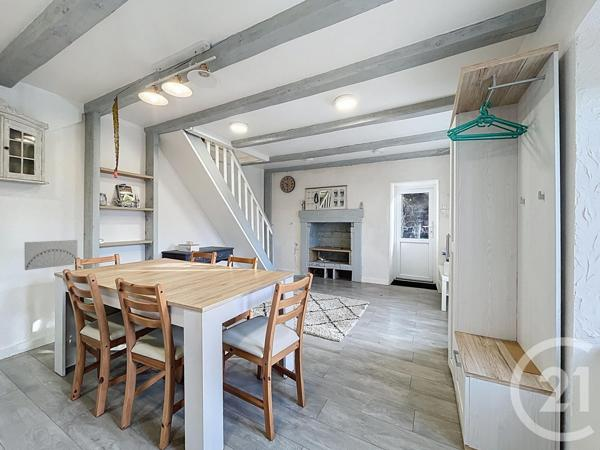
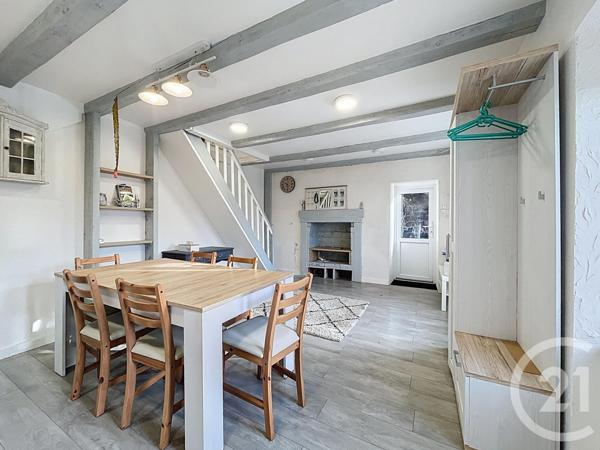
- wall art [24,239,78,271]
